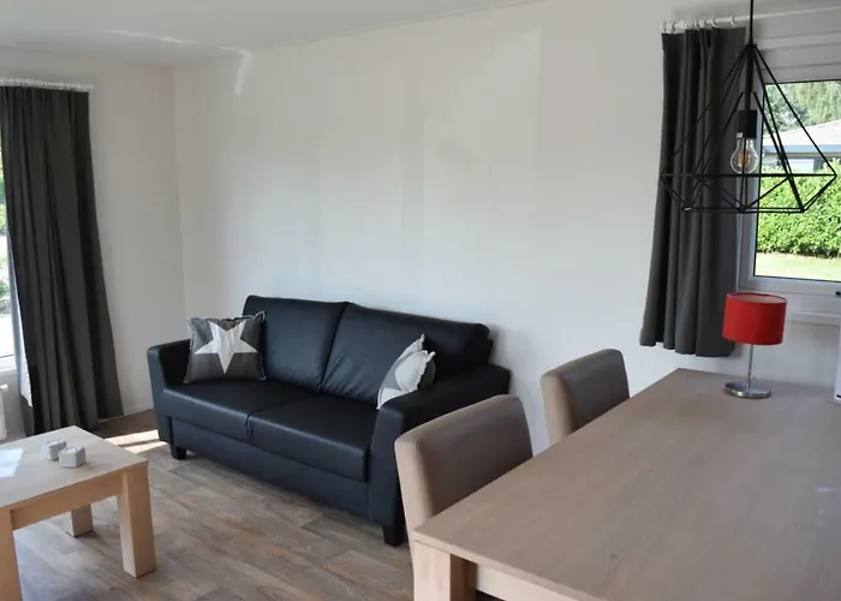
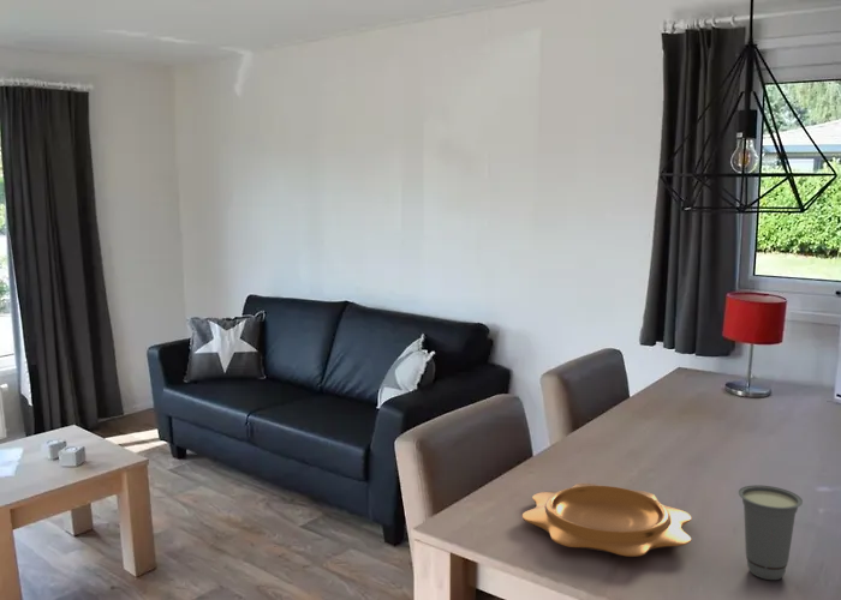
+ cup [738,484,804,581]
+ decorative bowl [521,482,692,558]
